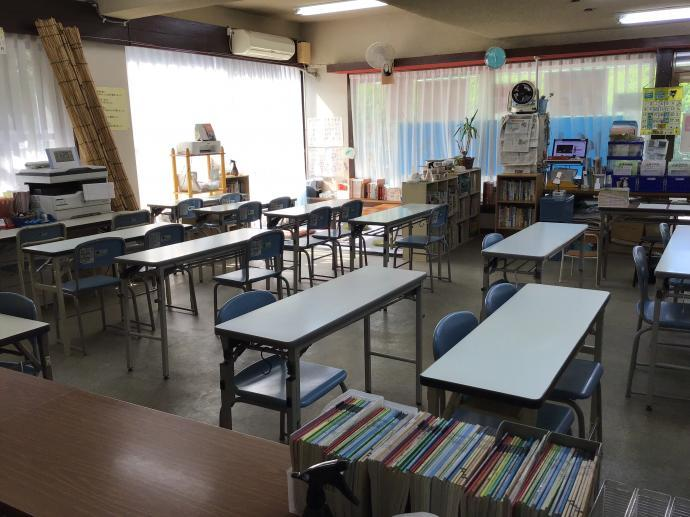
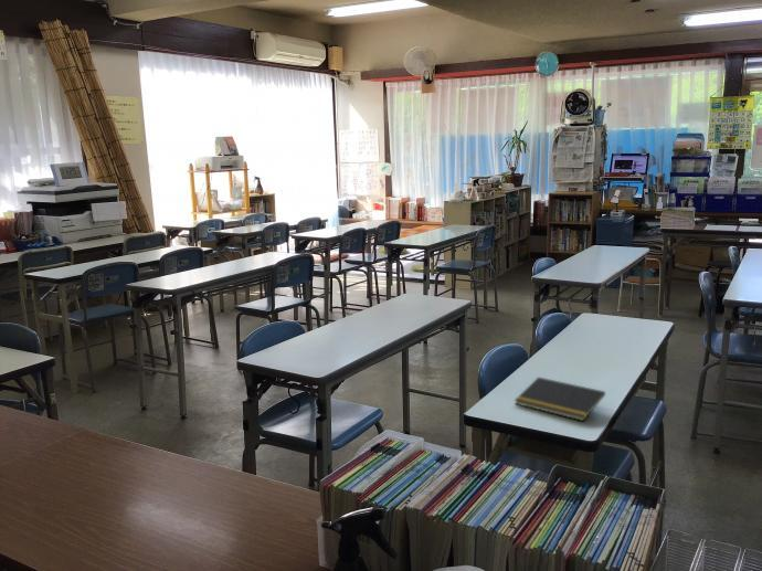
+ notepad [514,376,606,422]
